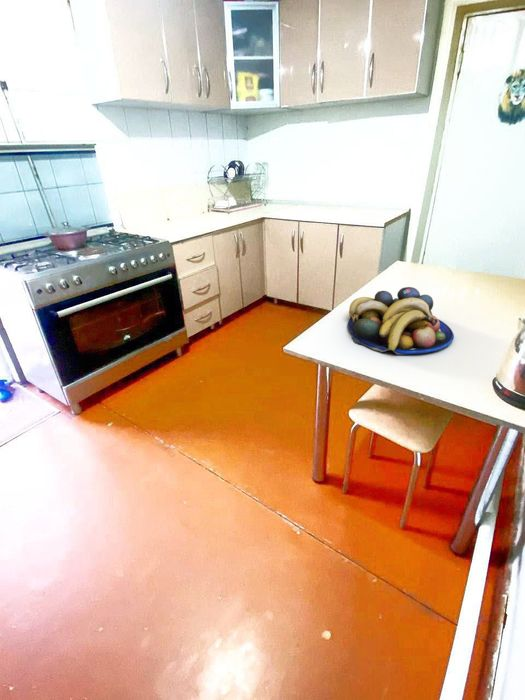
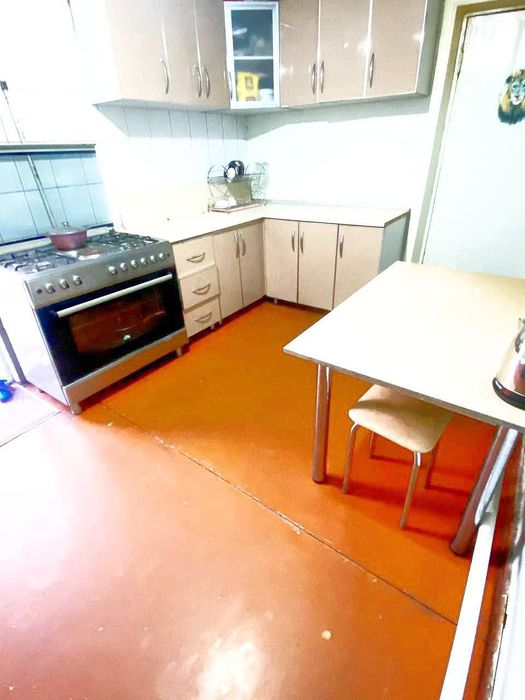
- fruit bowl [347,286,455,355]
